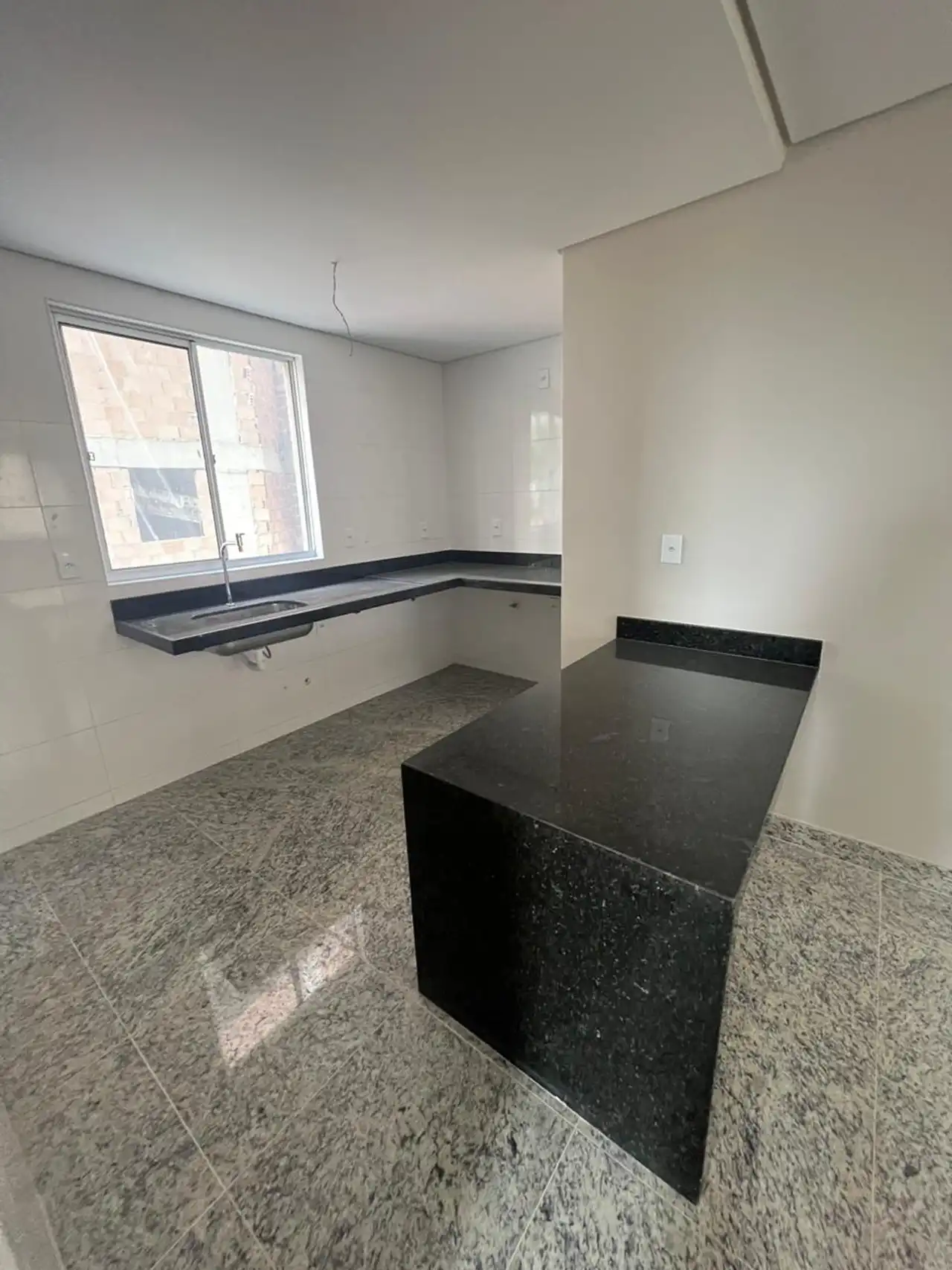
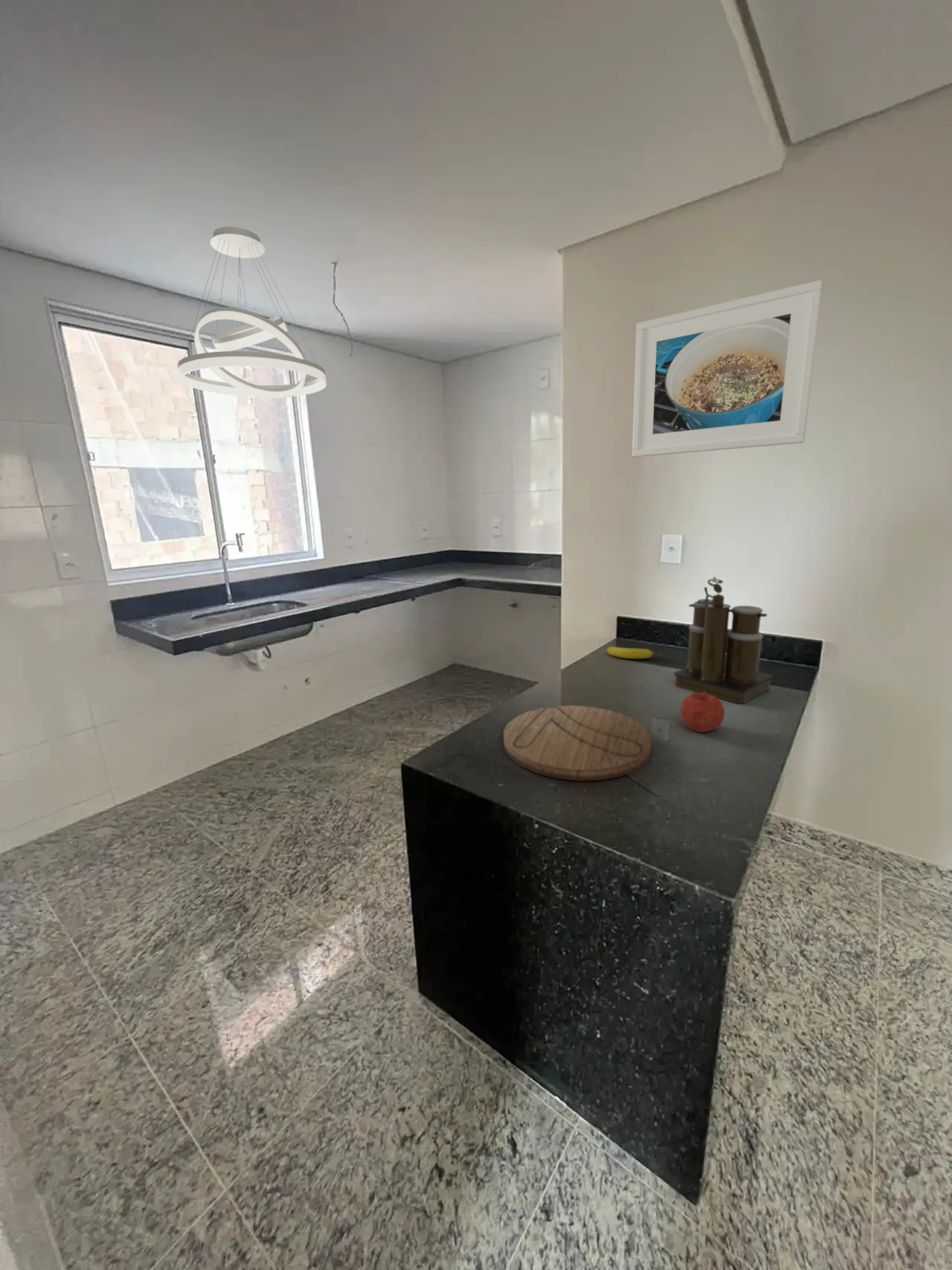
+ coffee maker [673,576,774,705]
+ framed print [631,279,823,458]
+ pendant light [177,226,327,400]
+ fruit [679,691,725,733]
+ banana [606,646,665,660]
+ cutting board [503,705,652,782]
